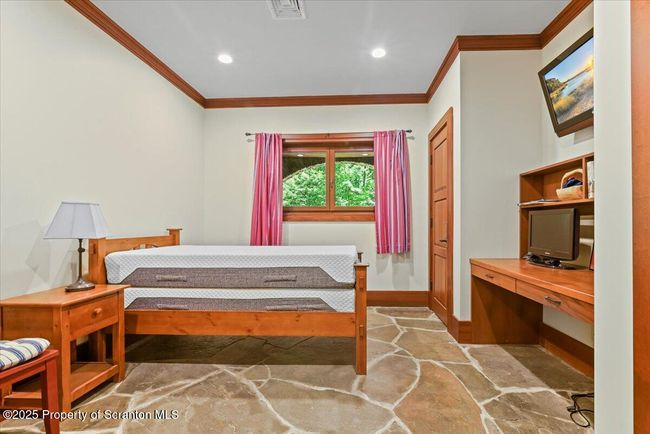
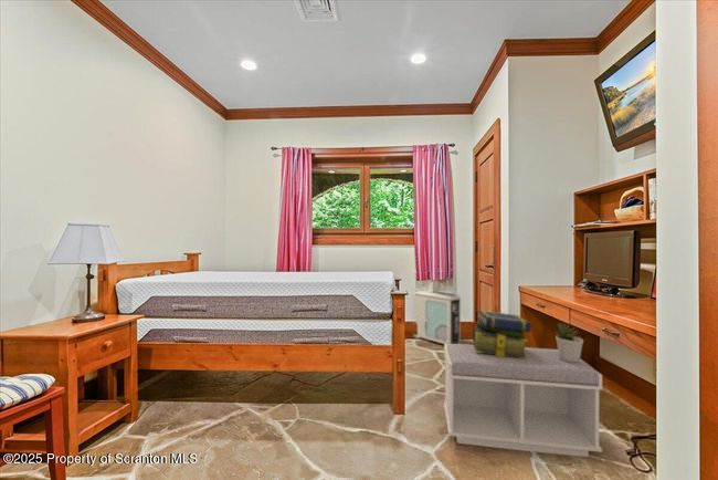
+ air purifier [413,290,462,345]
+ potted plant [553,321,584,363]
+ stack of books [473,310,532,359]
+ bench [443,343,603,458]
